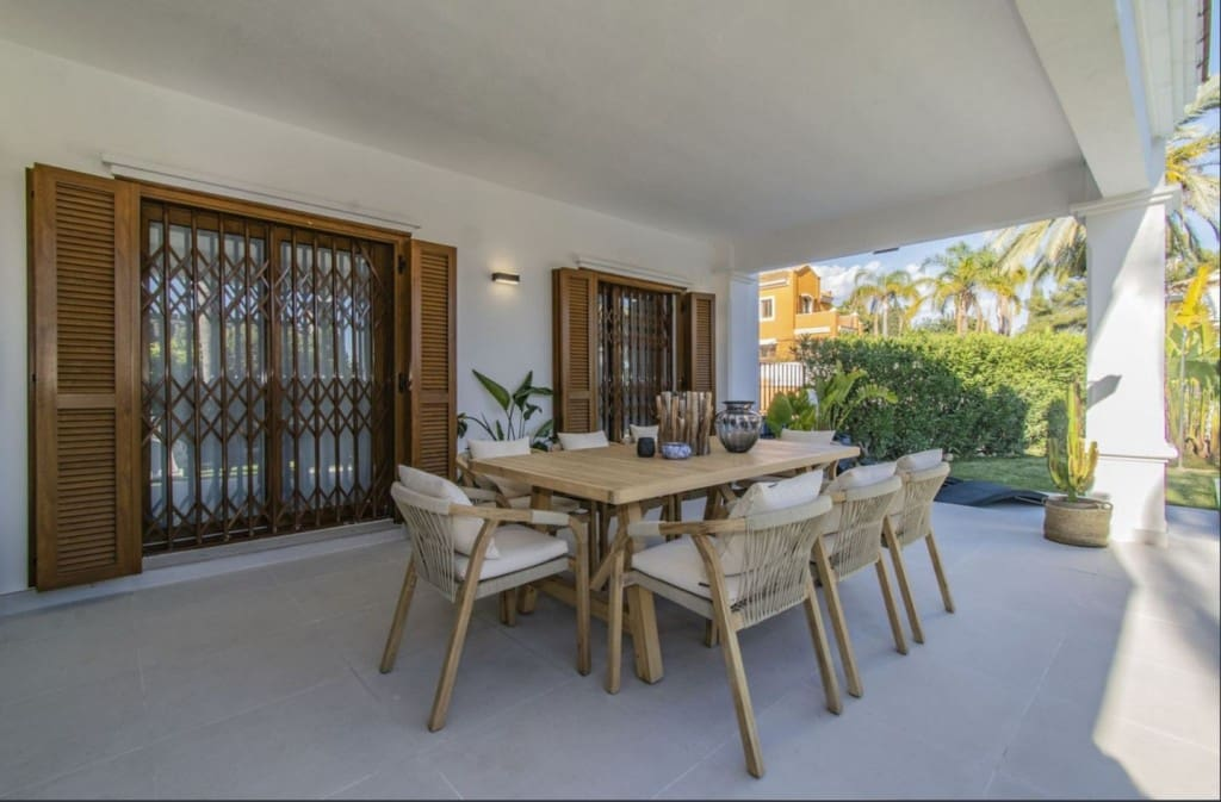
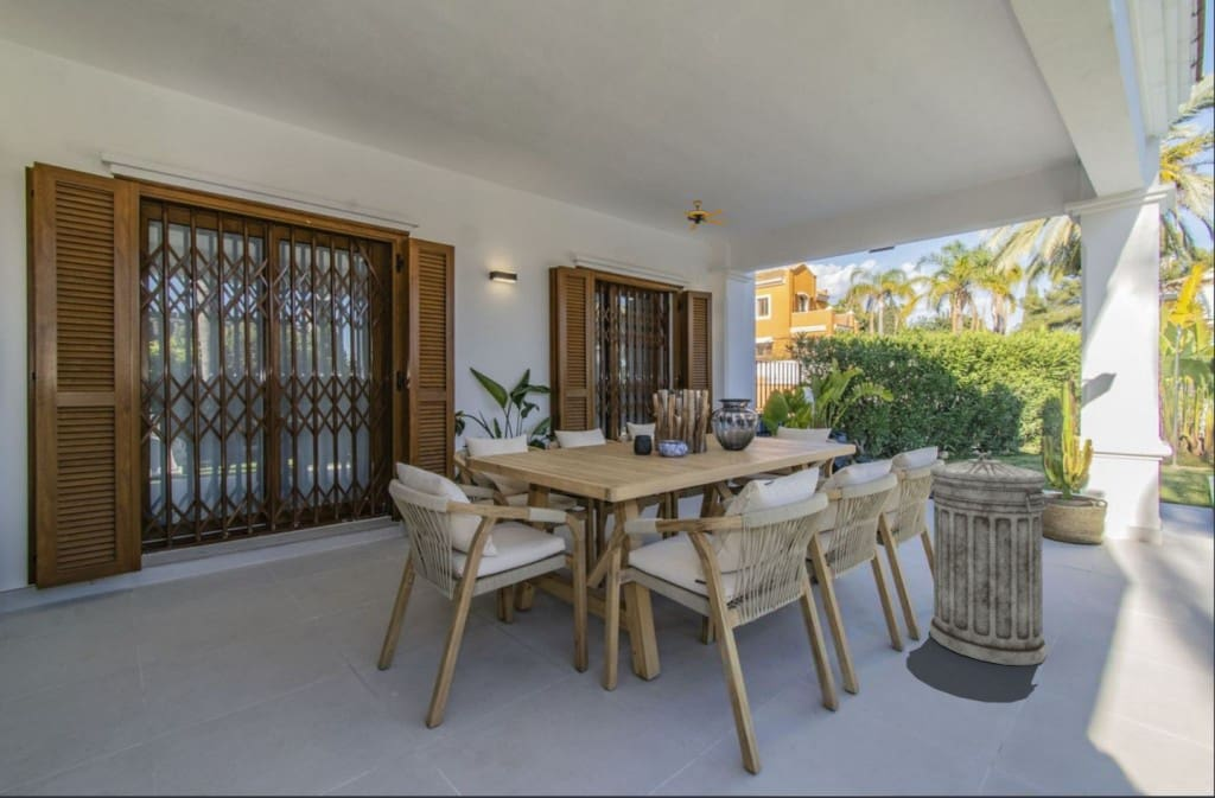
+ ceiling fan [668,199,729,231]
+ trash can [928,452,1050,666]
